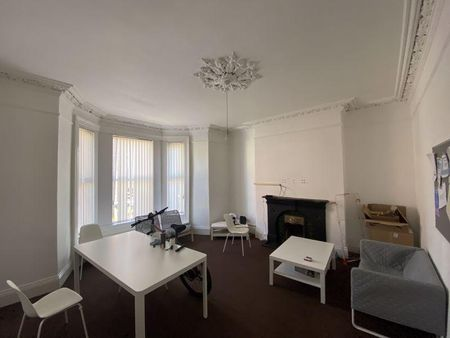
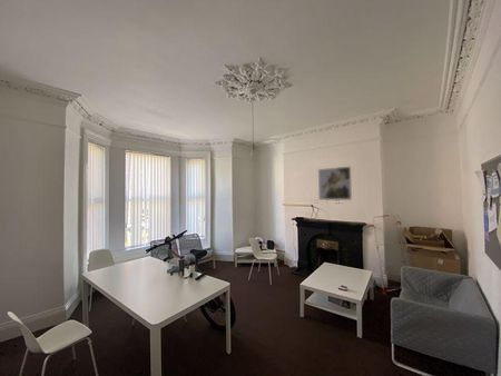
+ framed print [317,165,353,201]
